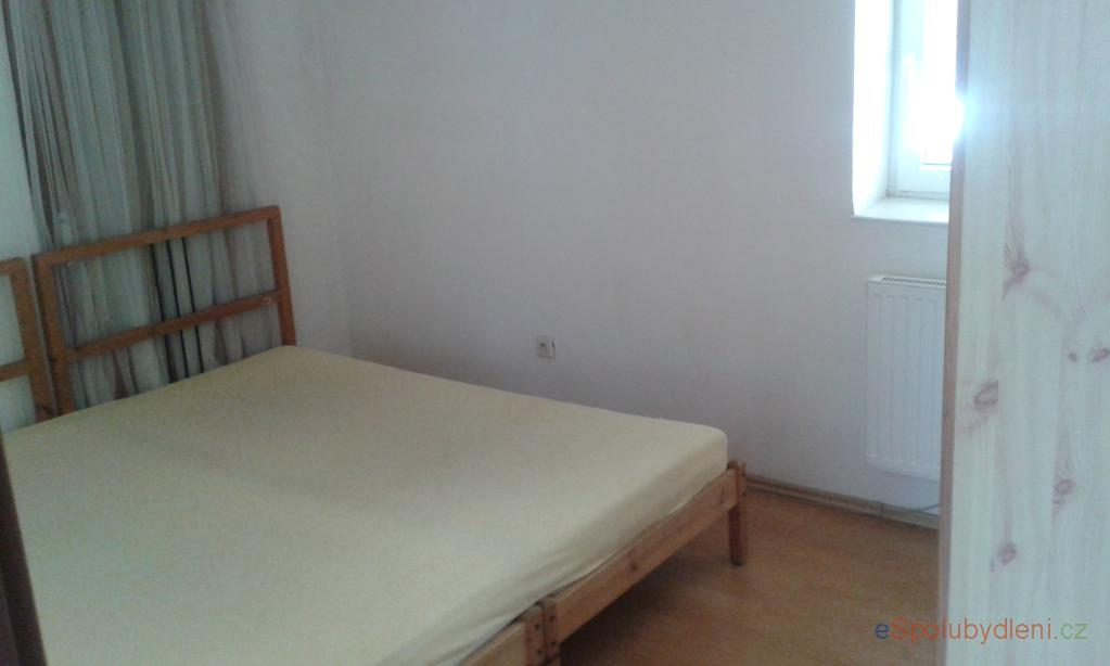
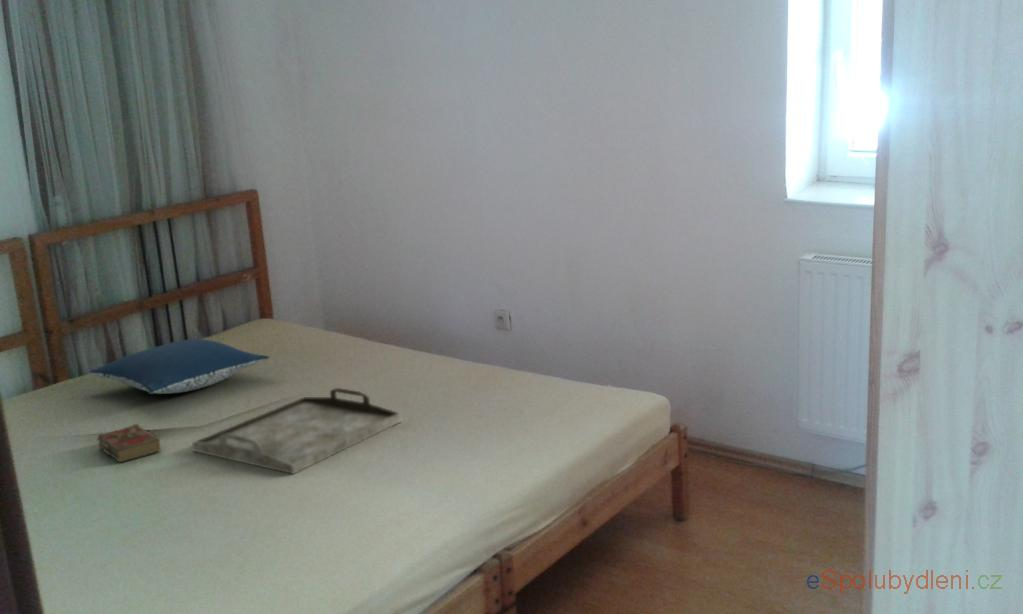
+ book [96,423,162,463]
+ pillow [87,338,270,395]
+ serving tray [191,387,402,475]
